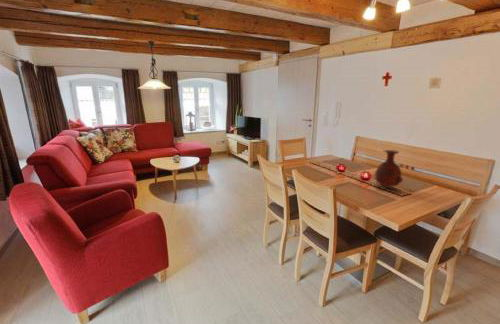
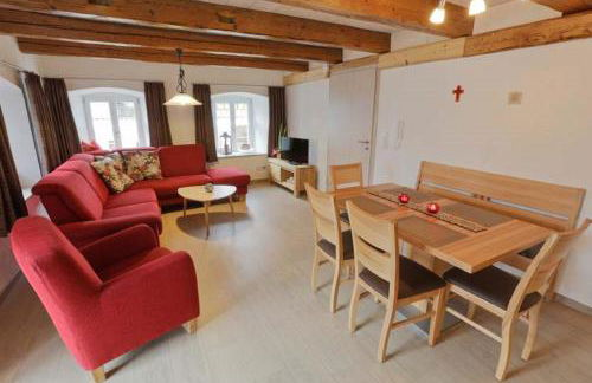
- vase [374,149,404,189]
